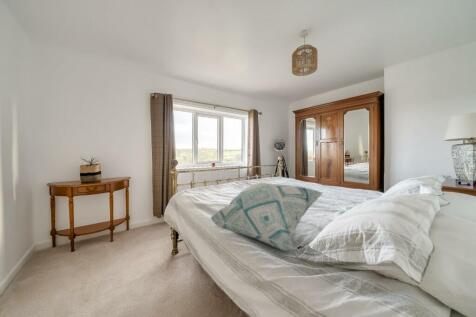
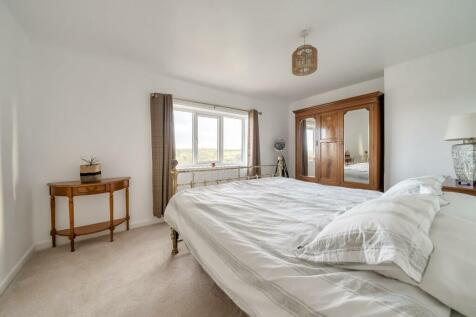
- decorative pillow [210,182,325,252]
